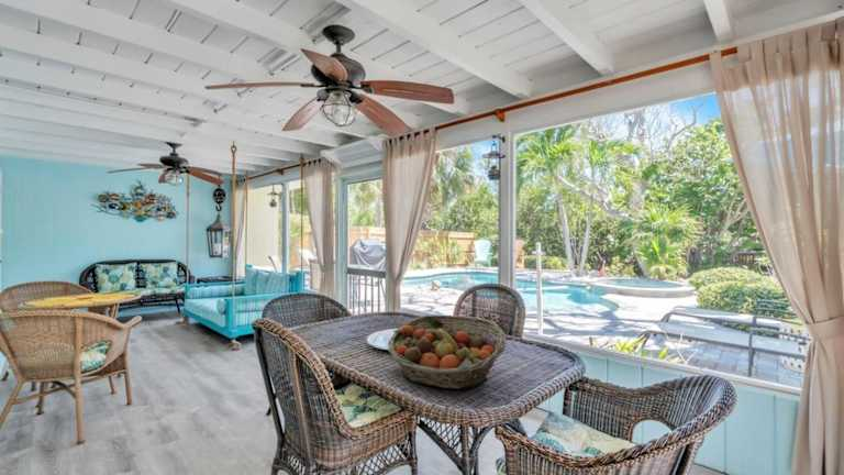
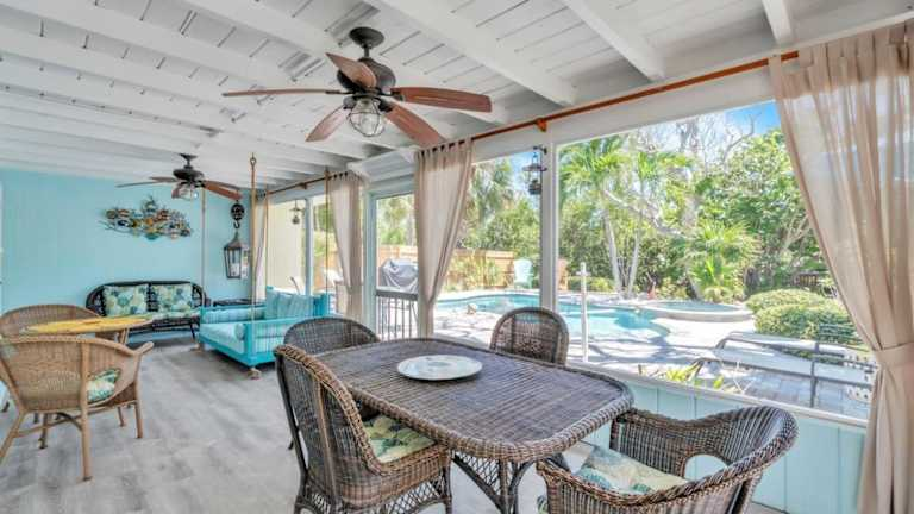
- fruit basket [387,314,507,390]
